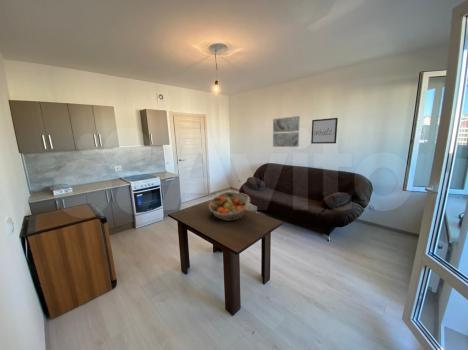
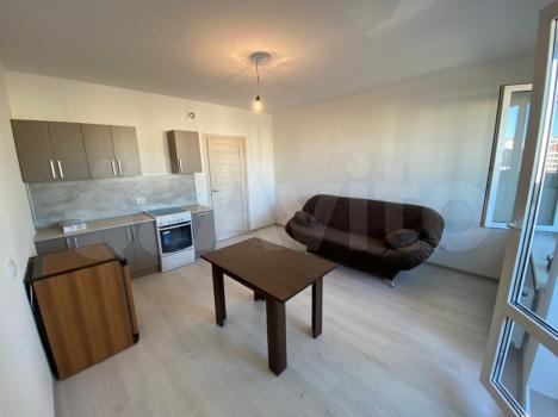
- wall art [272,115,301,148]
- wall art [310,117,339,145]
- fruit basket [208,191,251,222]
